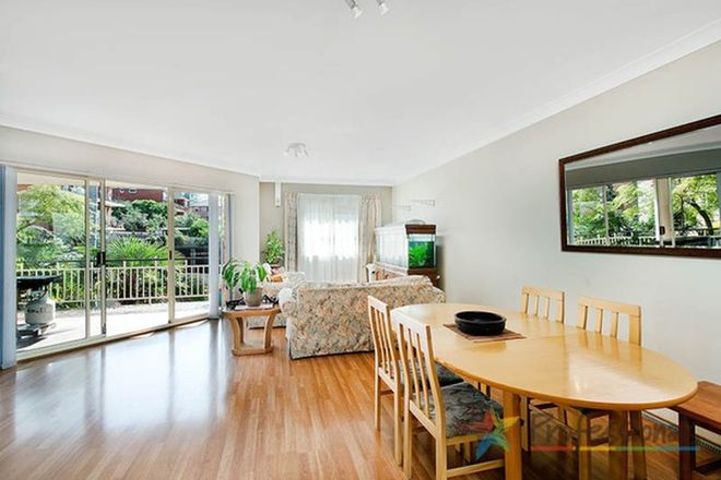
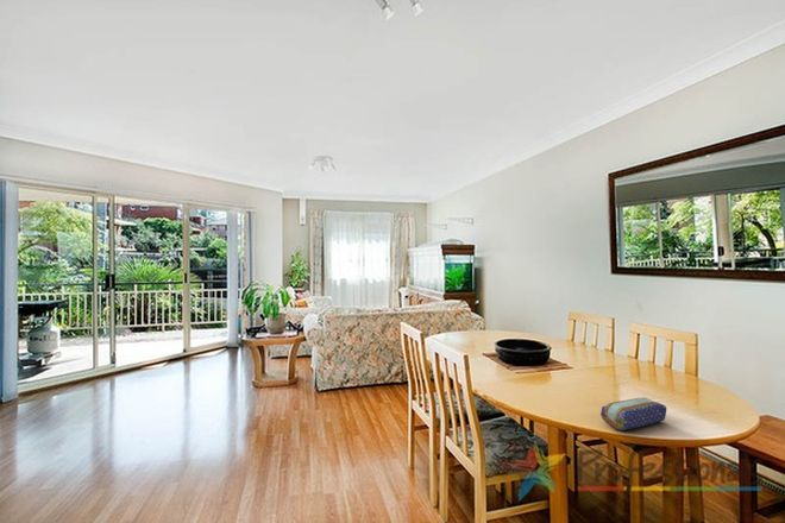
+ pencil case [599,397,667,431]
